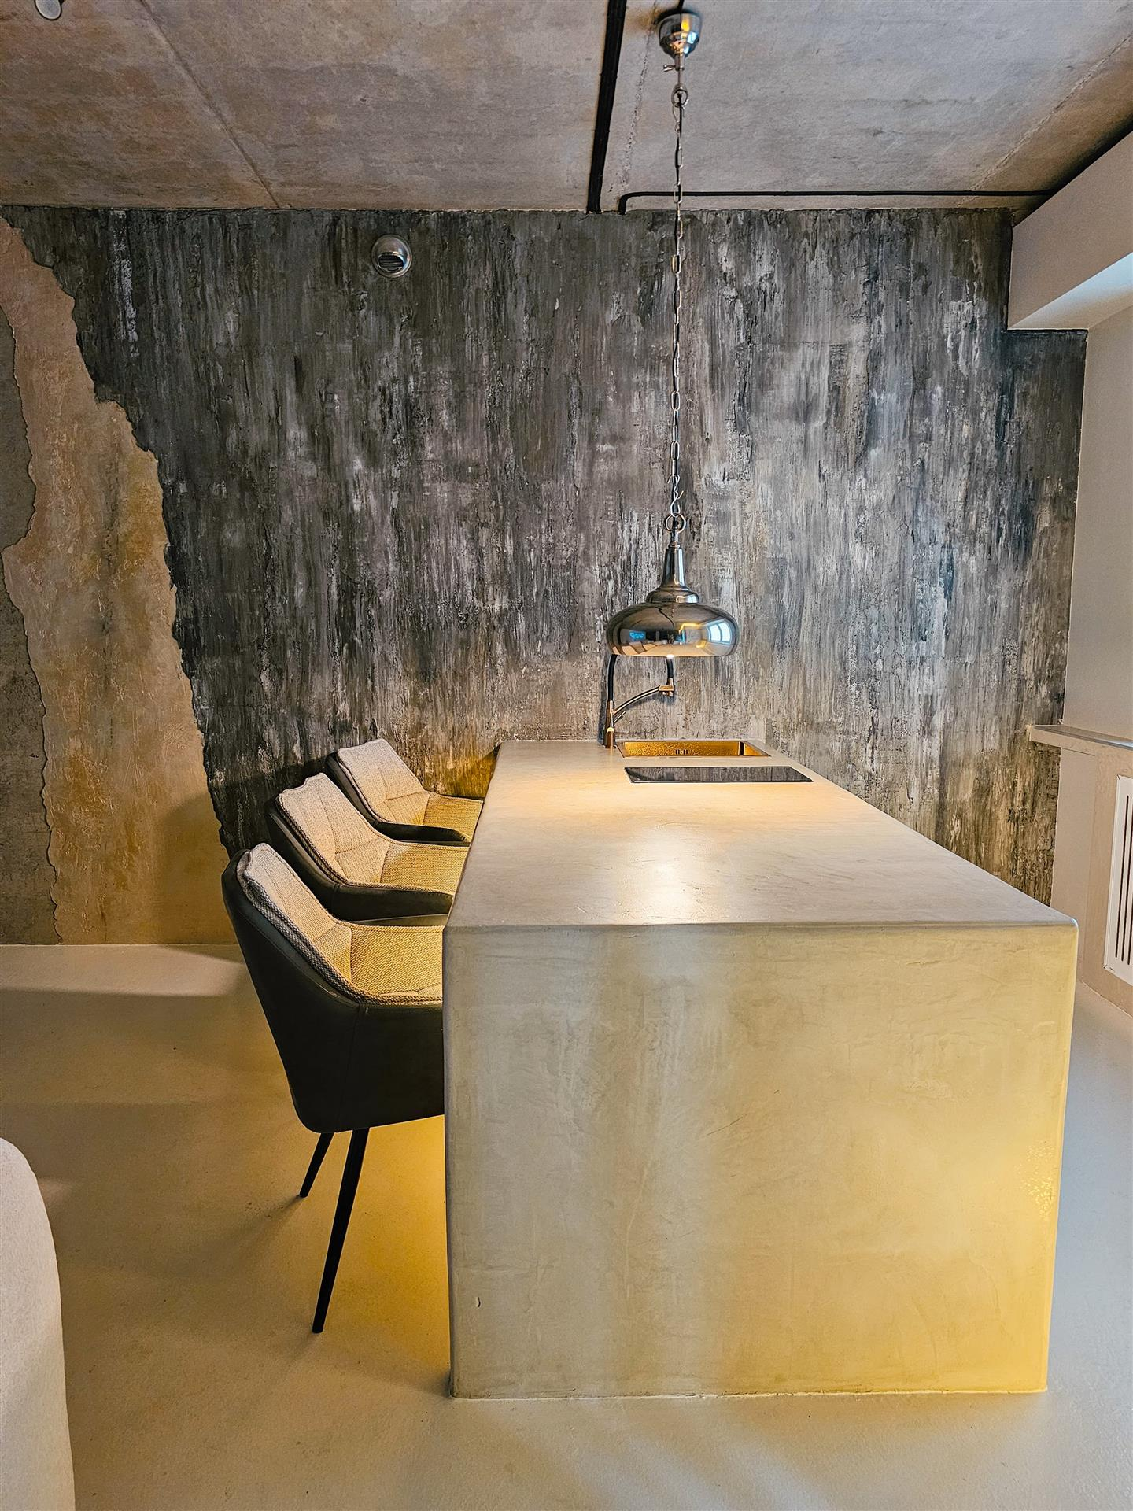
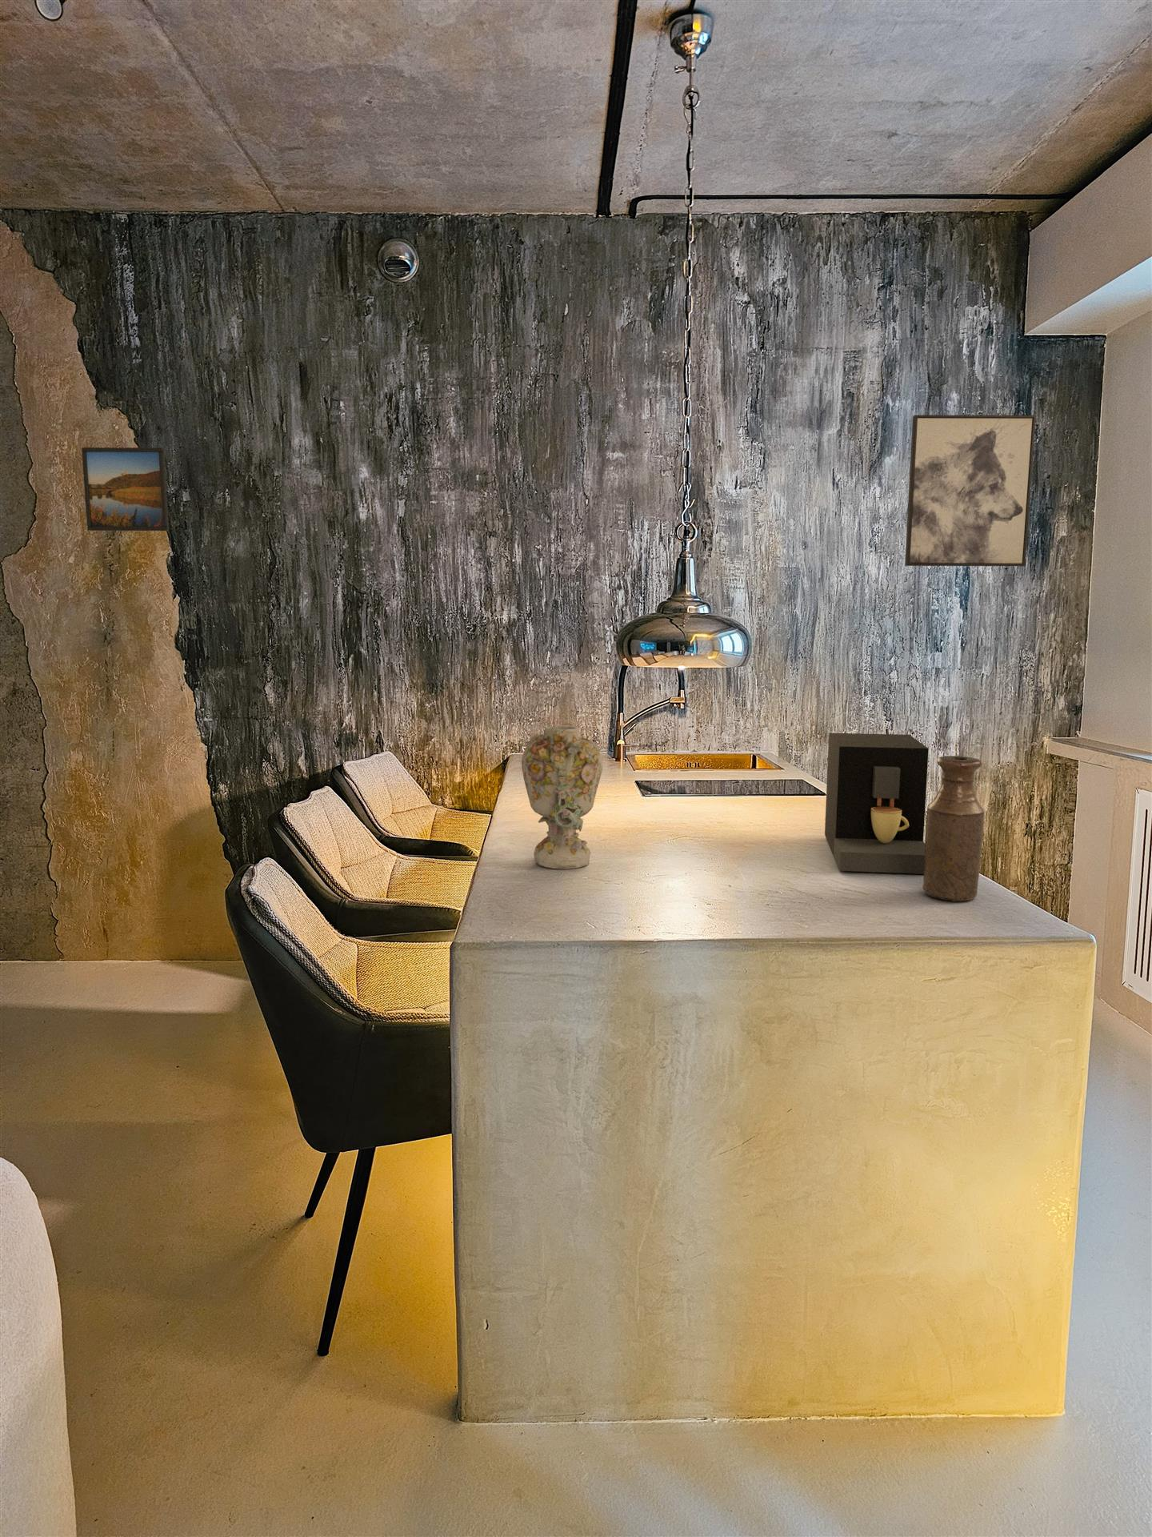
+ vase [520,721,603,870]
+ bottle [922,755,985,902]
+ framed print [81,447,169,531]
+ wall art [904,415,1037,566]
+ coffee maker [824,732,929,875]
